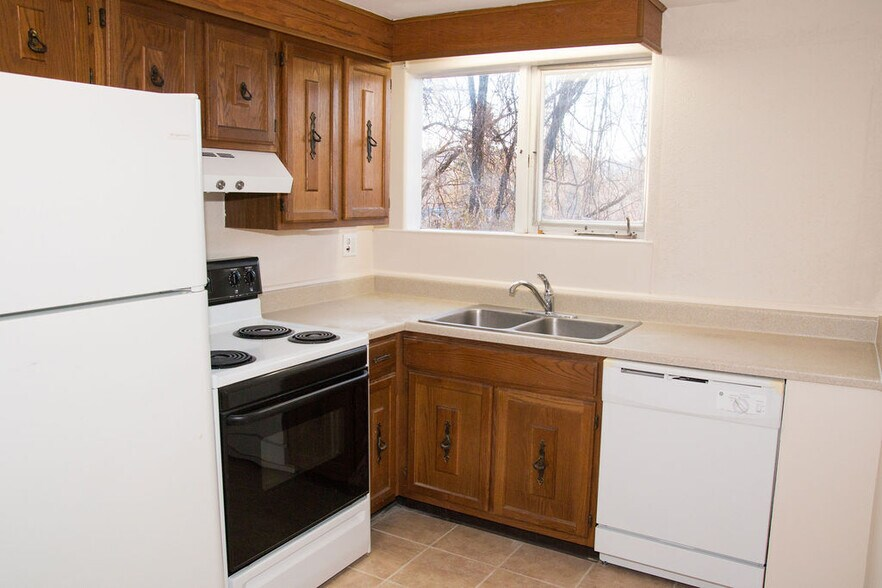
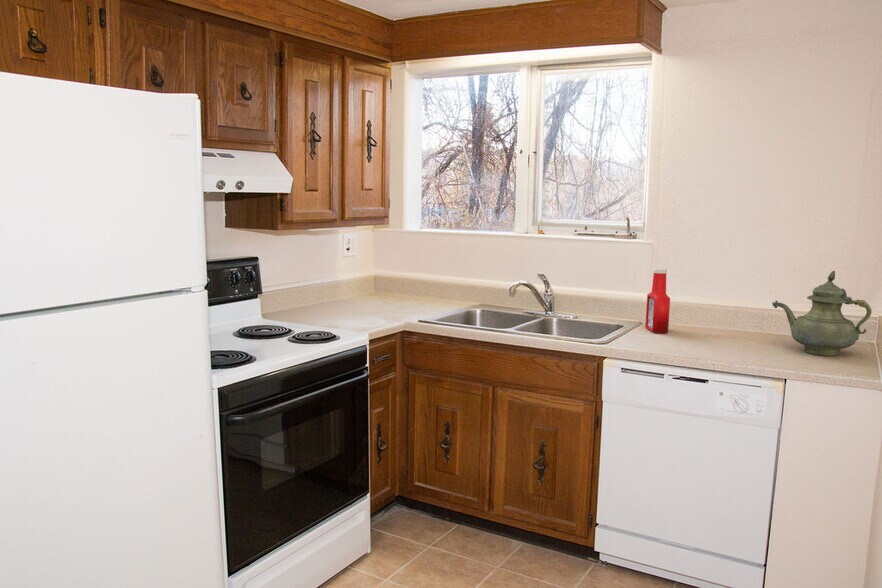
+ soap bottle [645,267,671,334]
+ teapot [771,270,873,356]
